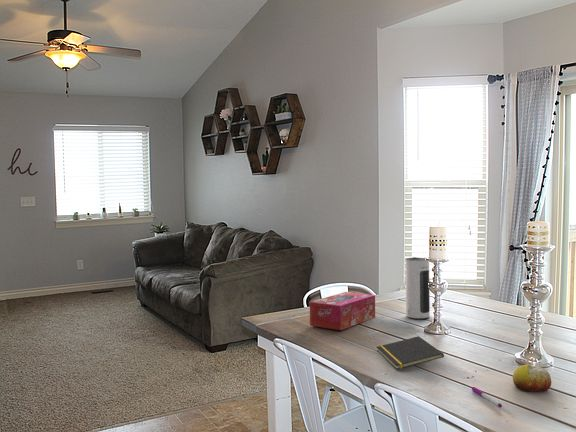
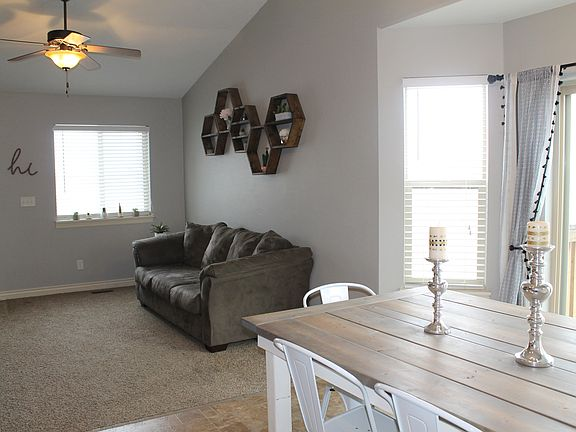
- notepad [376,335,445,370]
- fruit [512,363,552,393]
- tissue box [309,291,376,331]
- speaker [405,256,431,320]
- pen [471,386,503,409]
